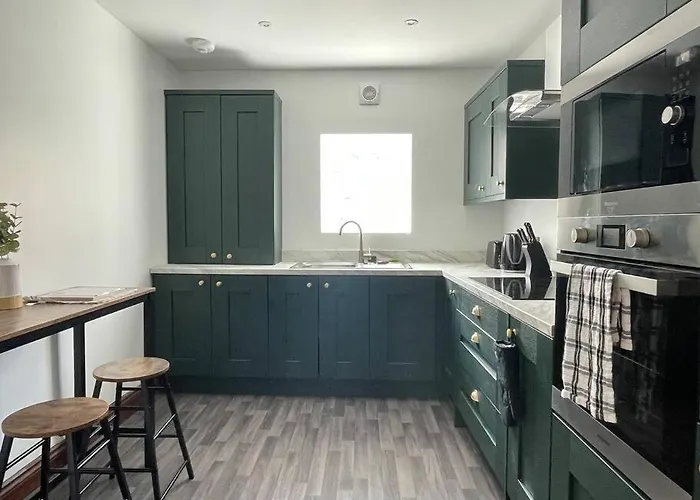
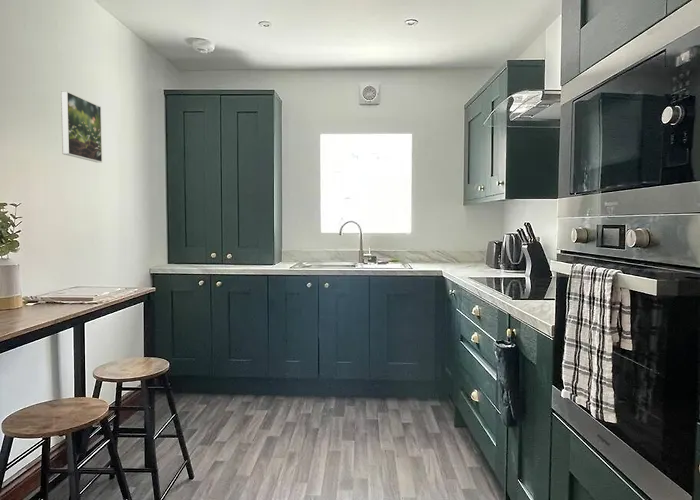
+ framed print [60,90,103,163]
